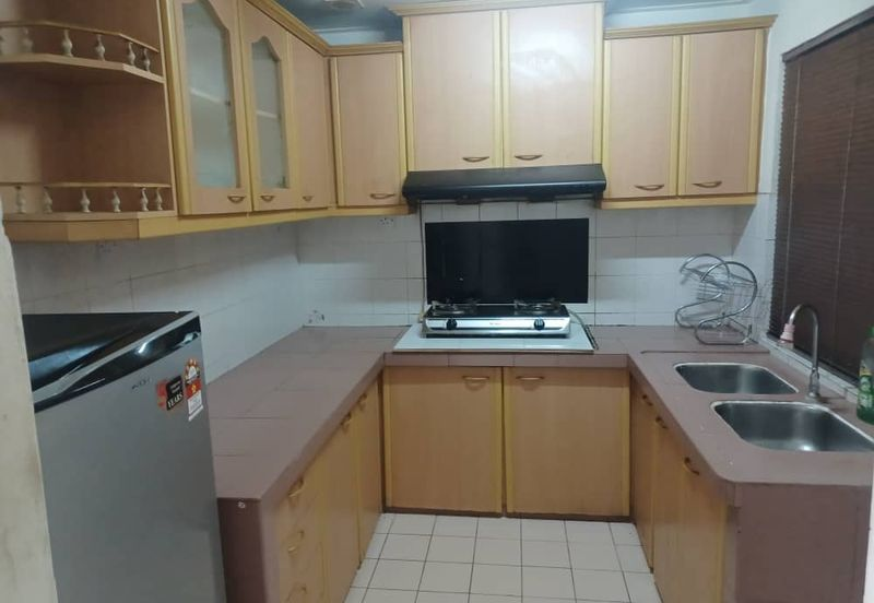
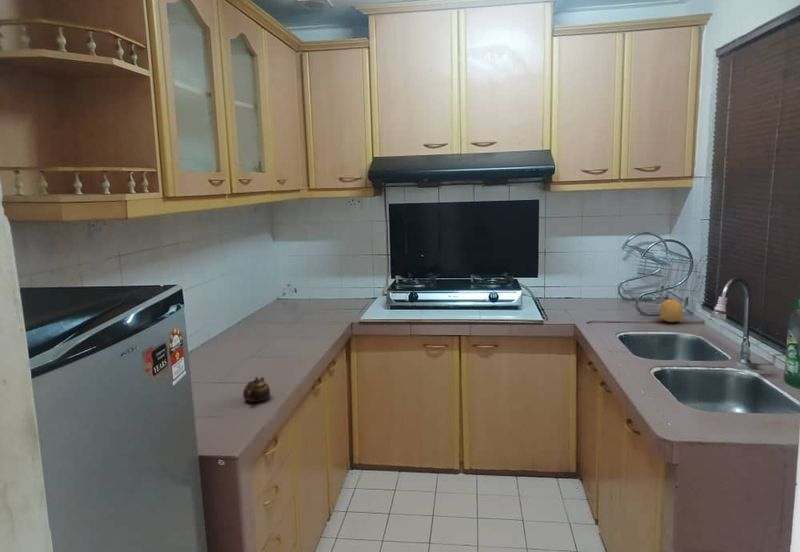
+ teapot [242,376,271,403]
+ fruit [658,298,684,323]
